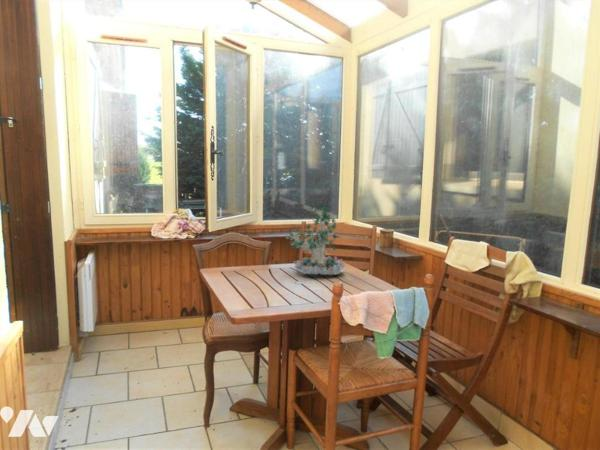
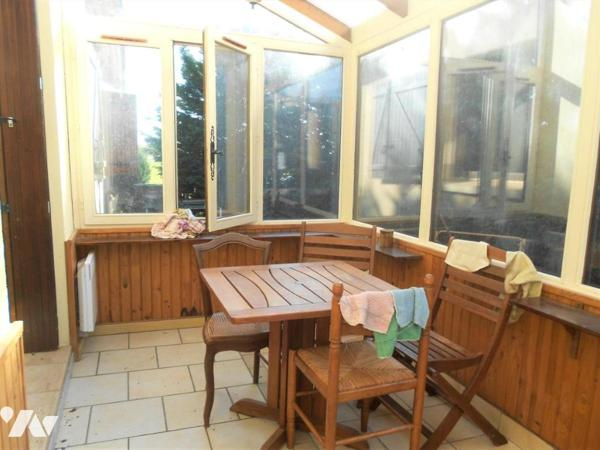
- plant [284,202,346,276]
